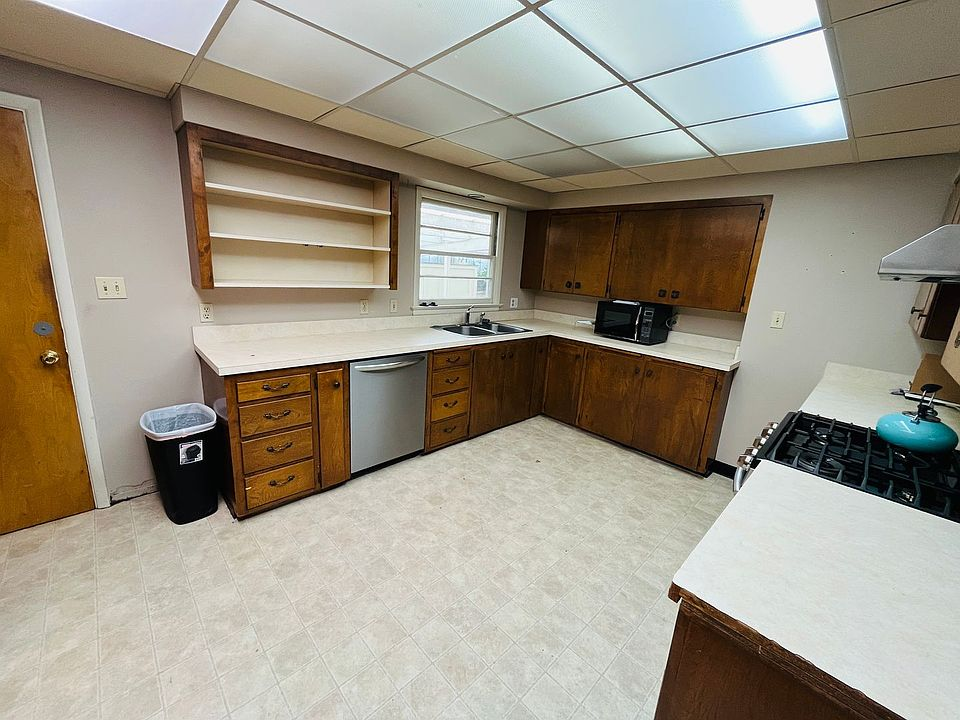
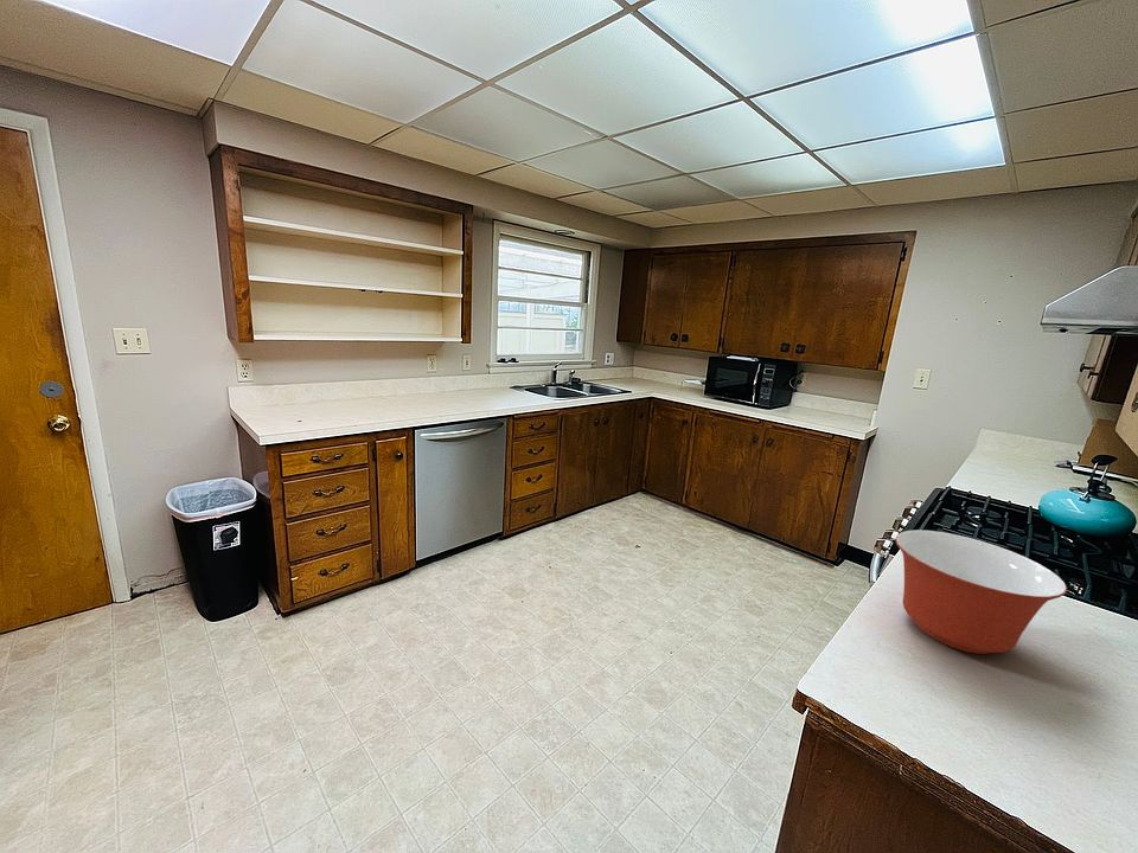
+ mixing bowl [894,530,1068,655]
